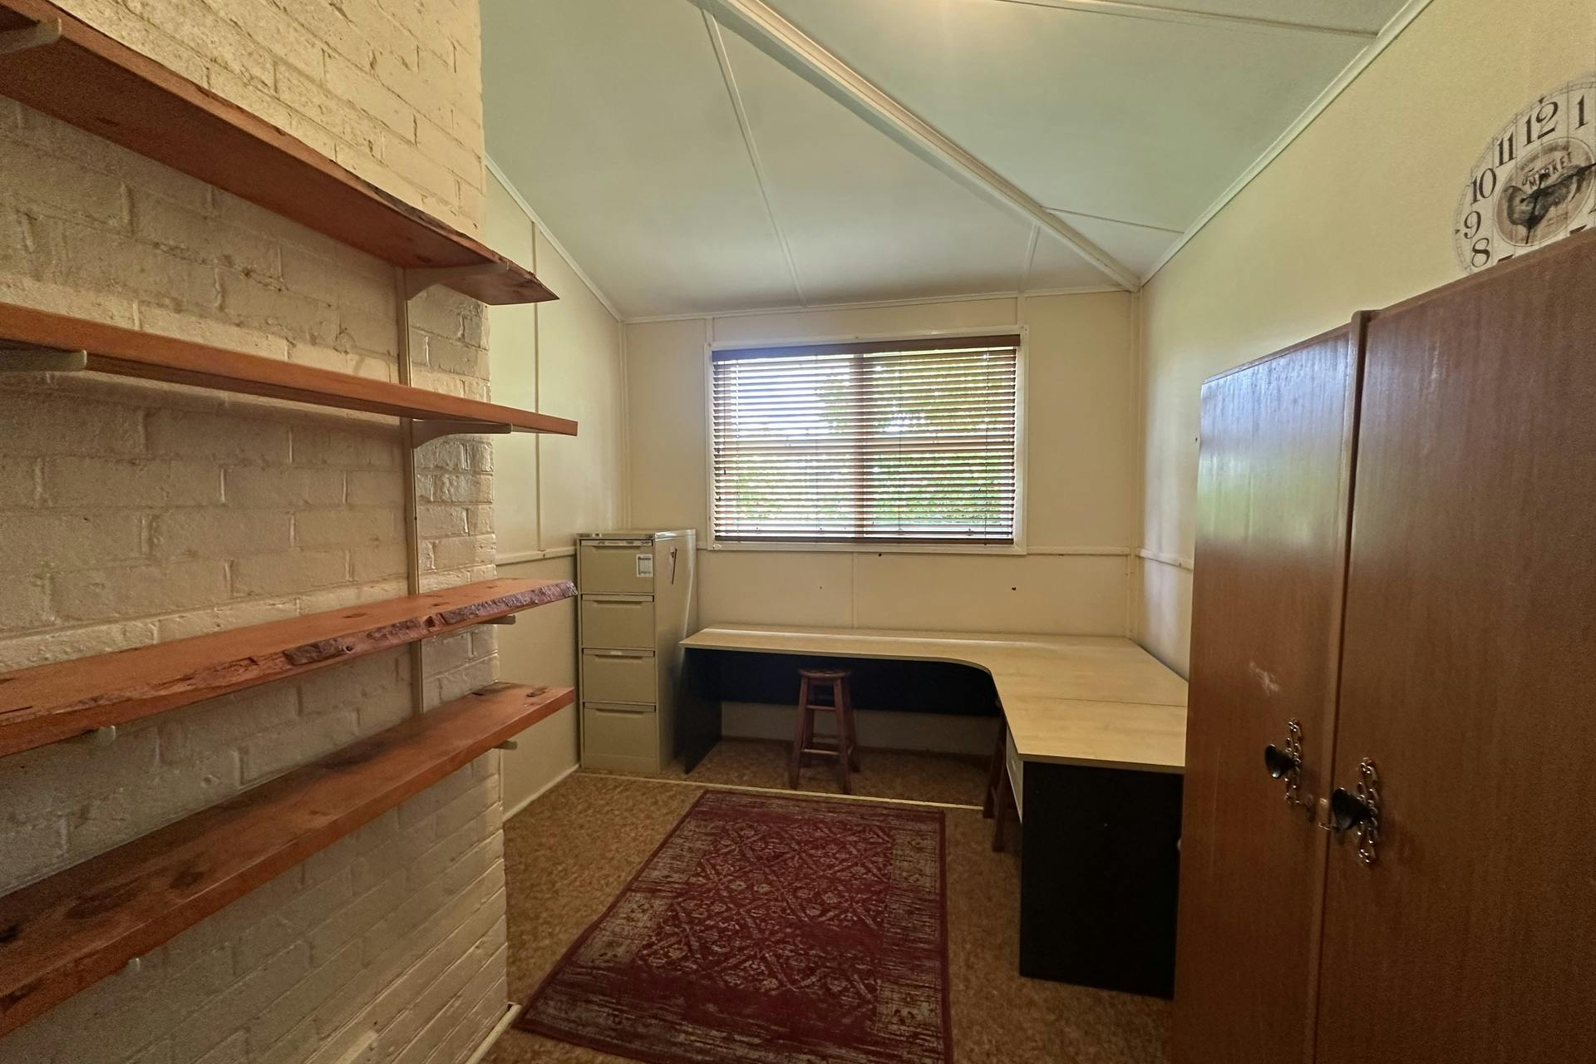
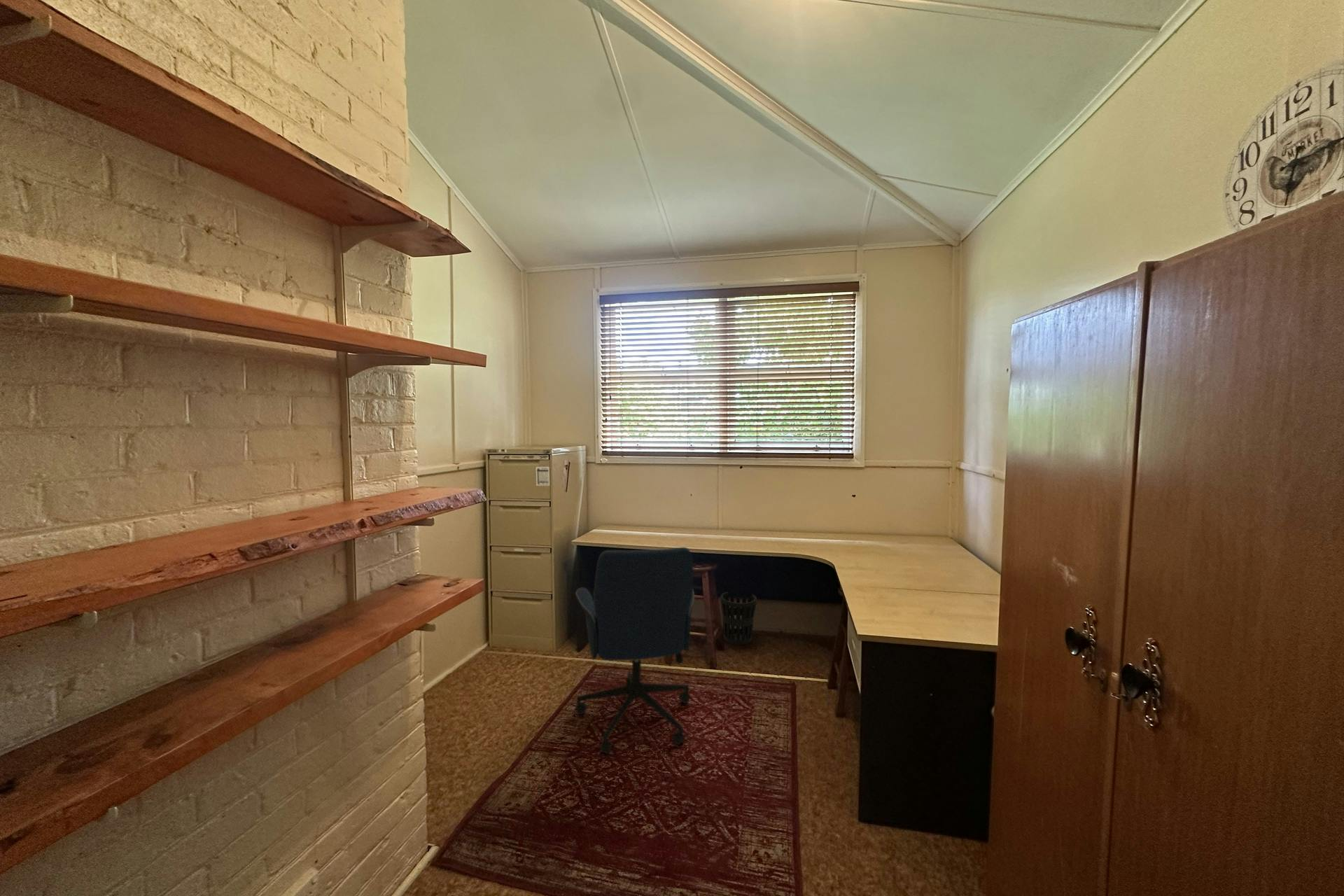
+ wastebasket [720,591,757,645]
+ office chair [574,547,695,755]
